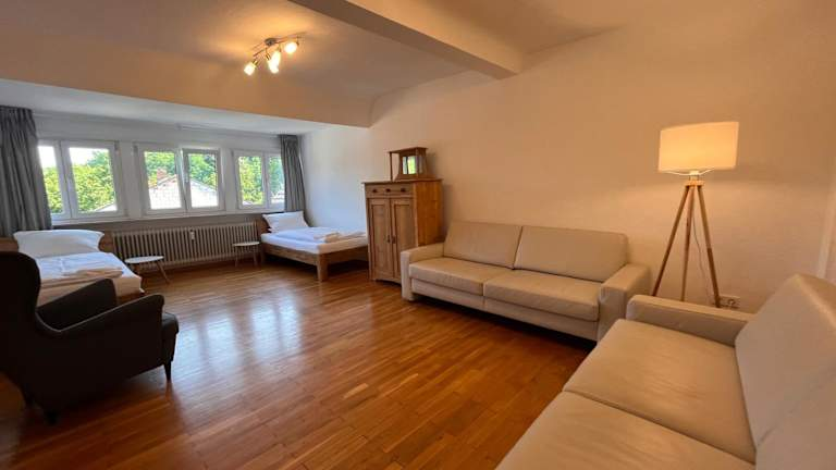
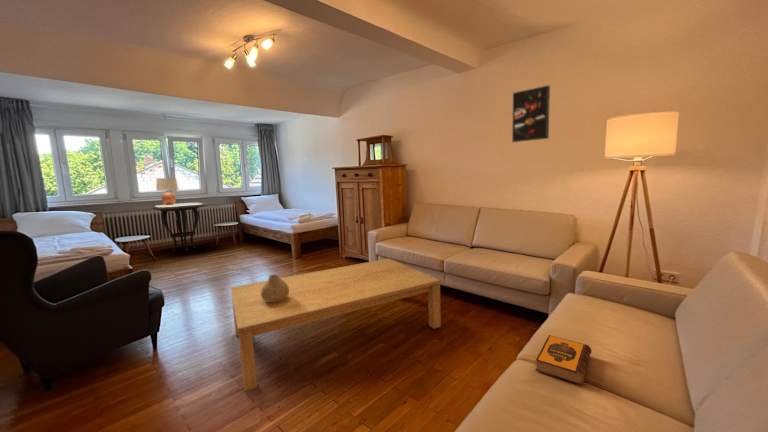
+ lamp [155,177,180,205]
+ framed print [511,84,551,143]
+ side table [152,202,206,253]
+ coffee table [229,258,442,392]
+ hardback book [535,334,593,386]
+ vase [261,274,289,302]
